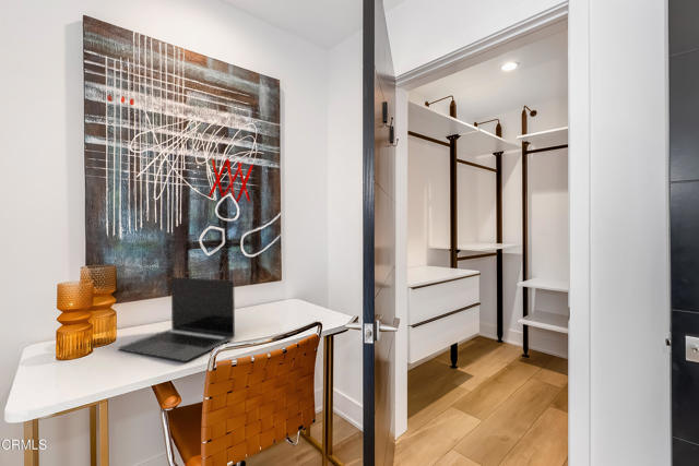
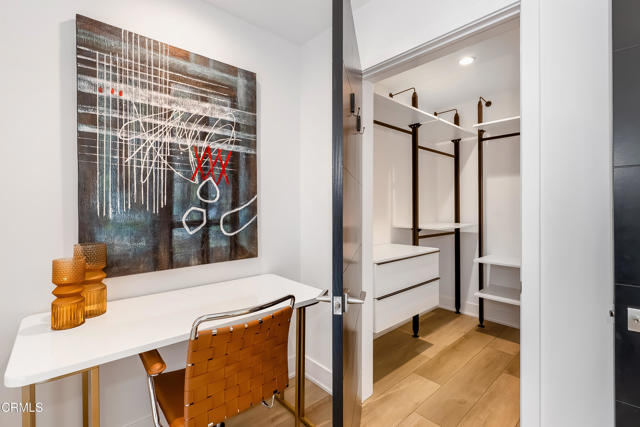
- laptop [117,276,236,362]
